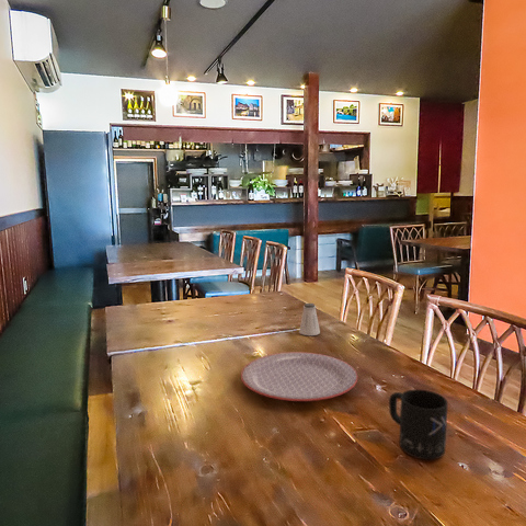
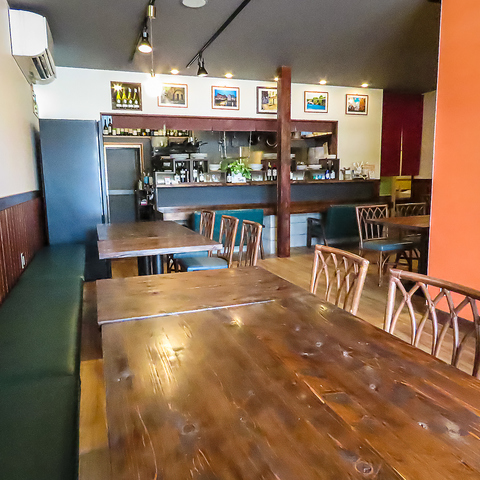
- plate [240,351,358,402]
- saltshaker [298,302,321,336]
- mug [388,388,449,461]
